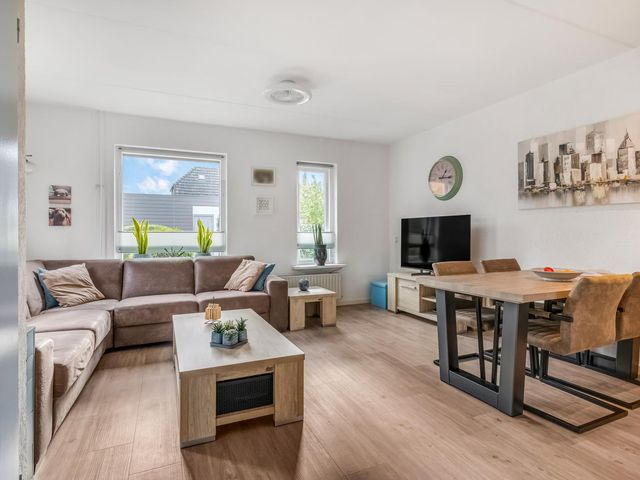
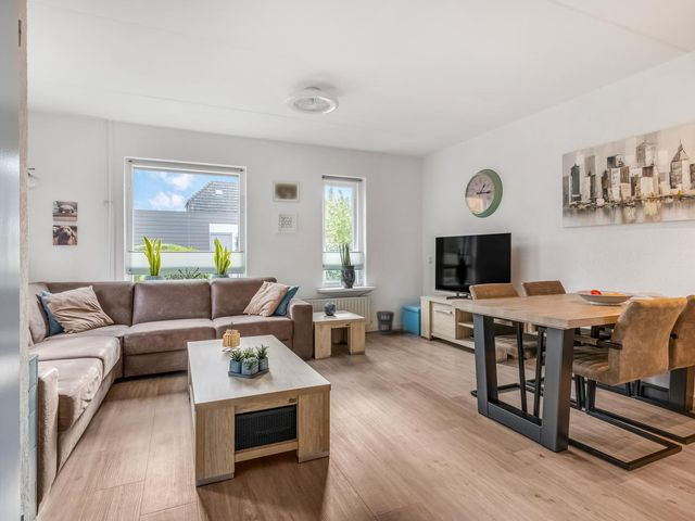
+ wastebasket [376,310,395,335]
